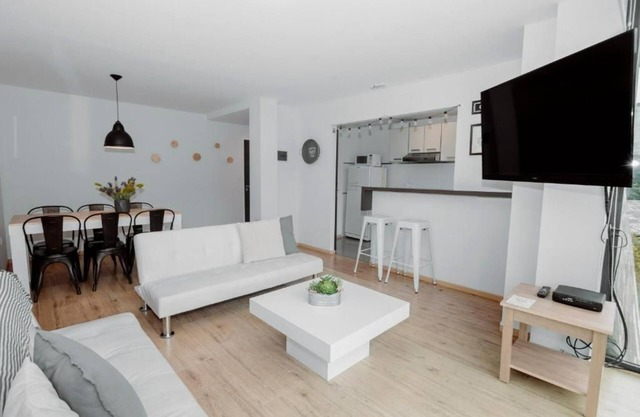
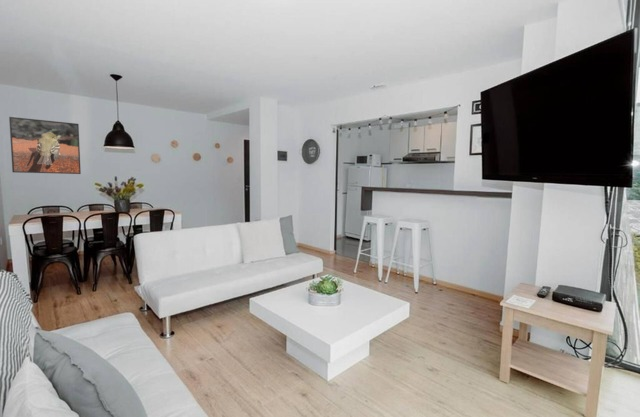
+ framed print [8,116,82,175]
